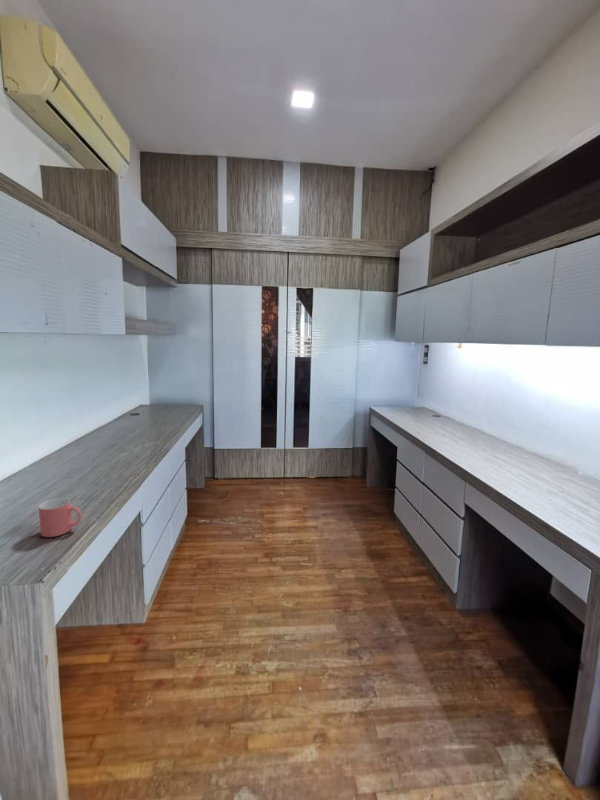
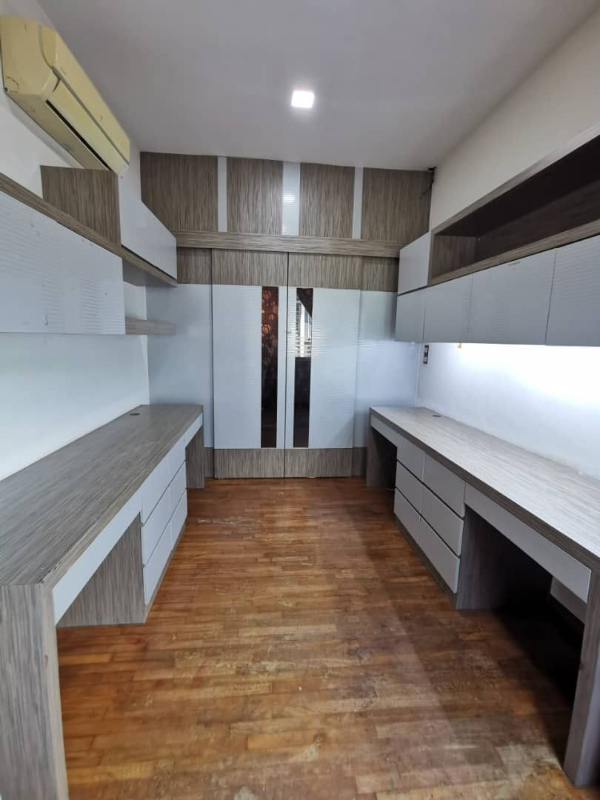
- mug [38,497,83,538]
